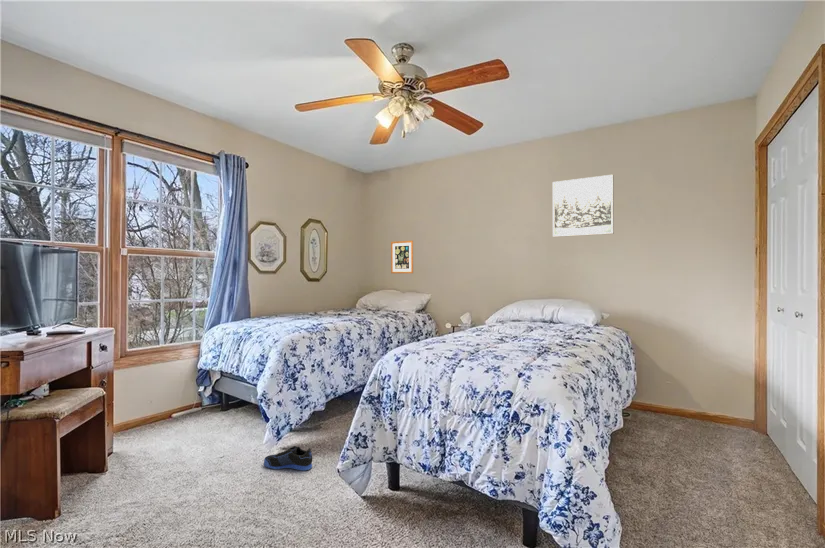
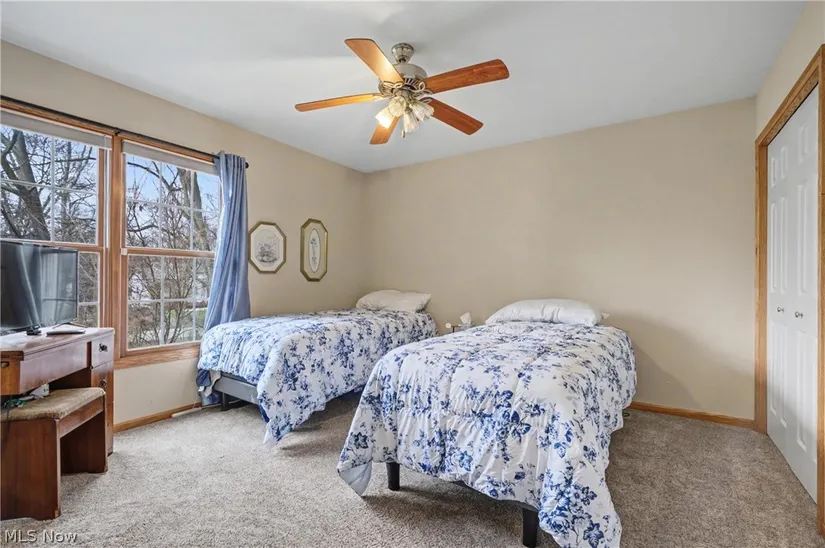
- sneaker [263,445,313,472]
- wall art [390,240,414,274]
- wall art [552,174,615,238]
